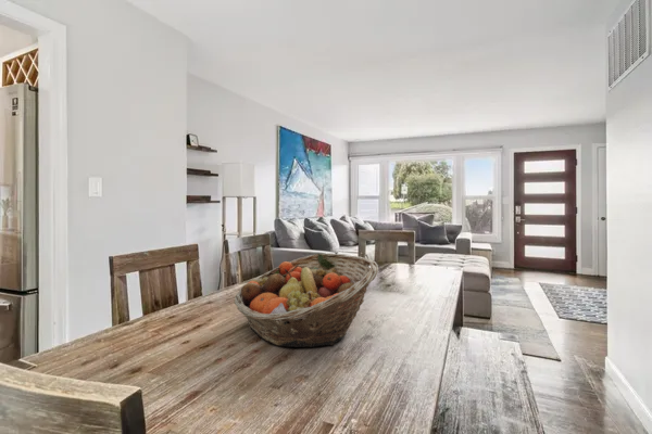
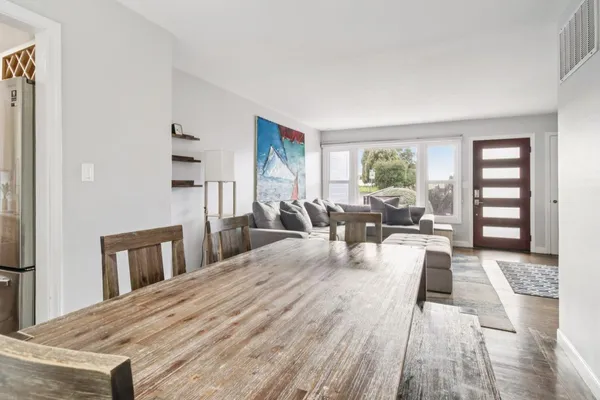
- fruit basket [234,253,379,348]
